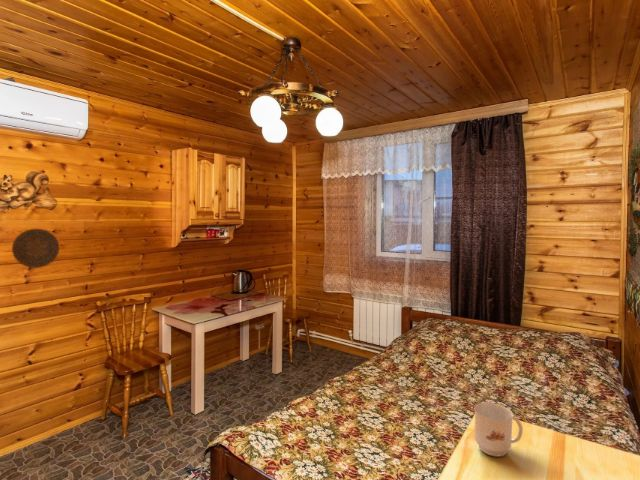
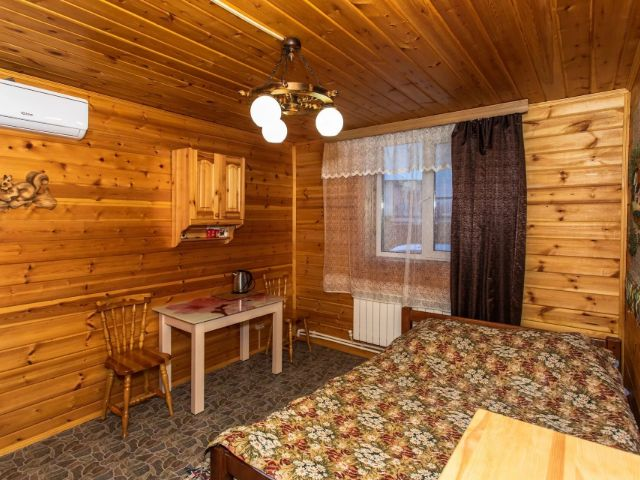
- mug [473,402,524,458]
- decorative plate [11,228,60,269]
